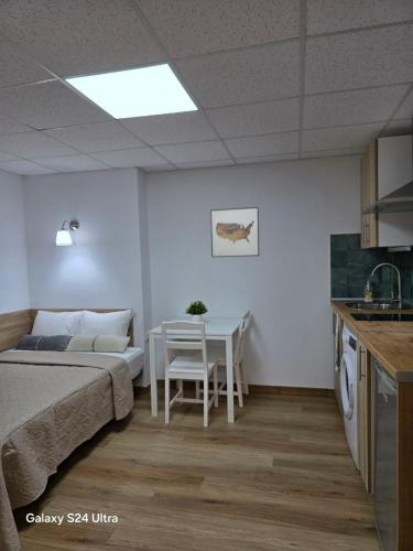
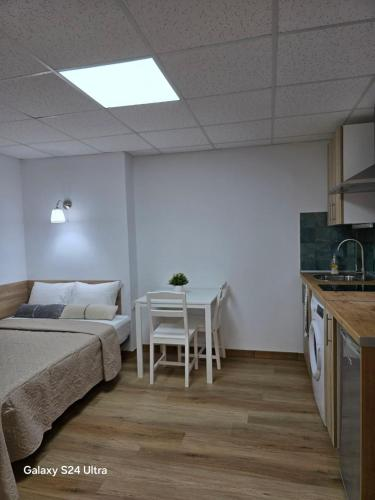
- wall art [209,206,260,258]
